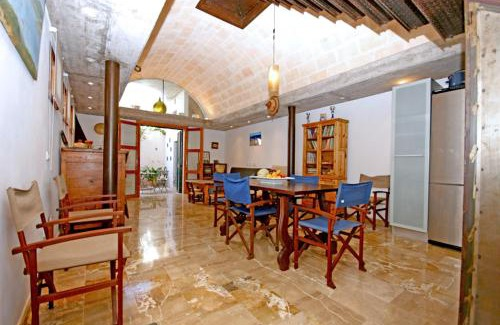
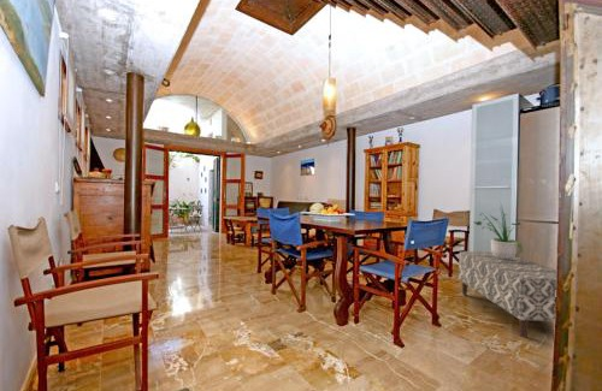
+ bench [458,250,557,339]
+ potted plant [473,200,525,260]
